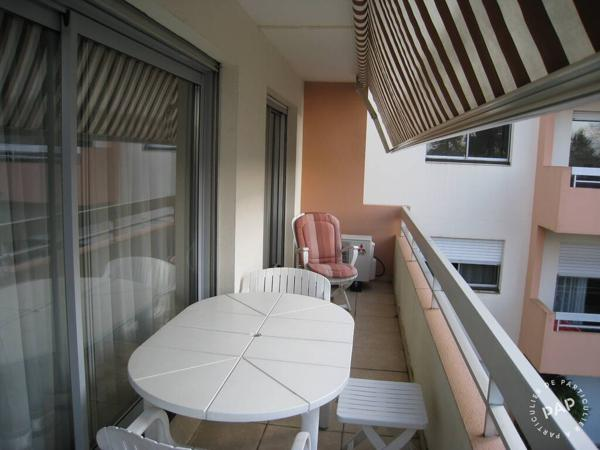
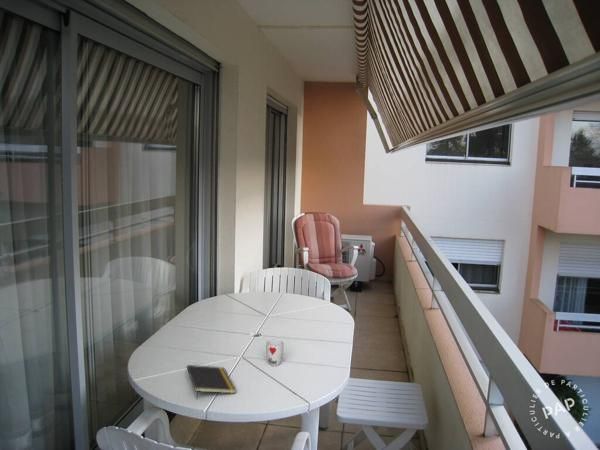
+ cup [265,339,285,367]
+ notepad [186,364,237,401]
